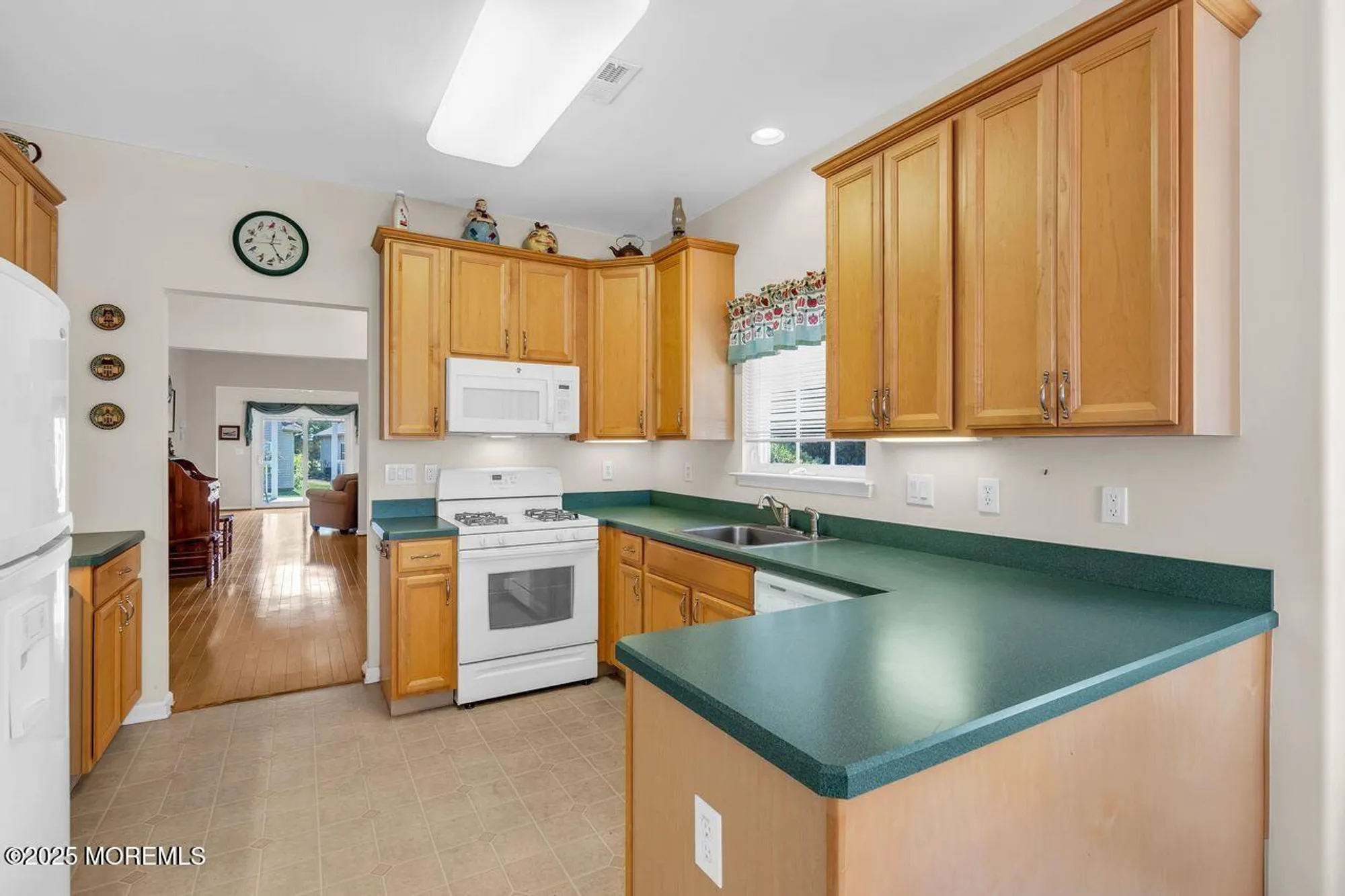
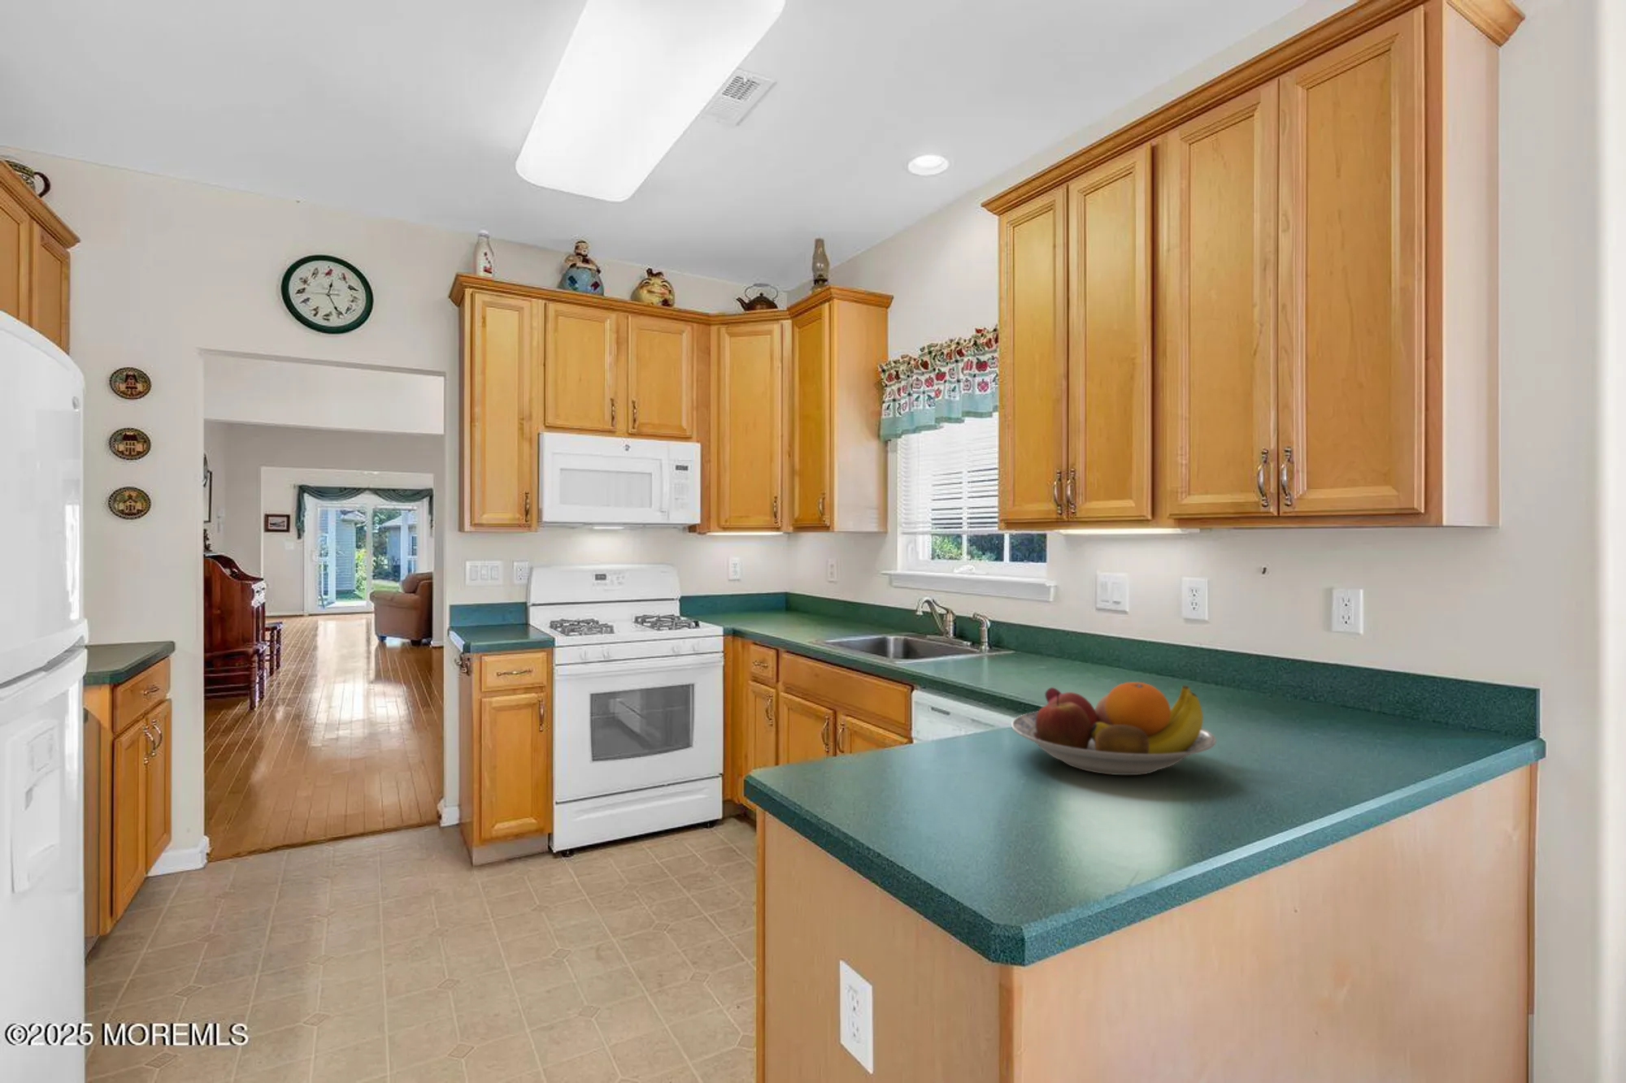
+ fruit bowl [1011,681,1216,776]
